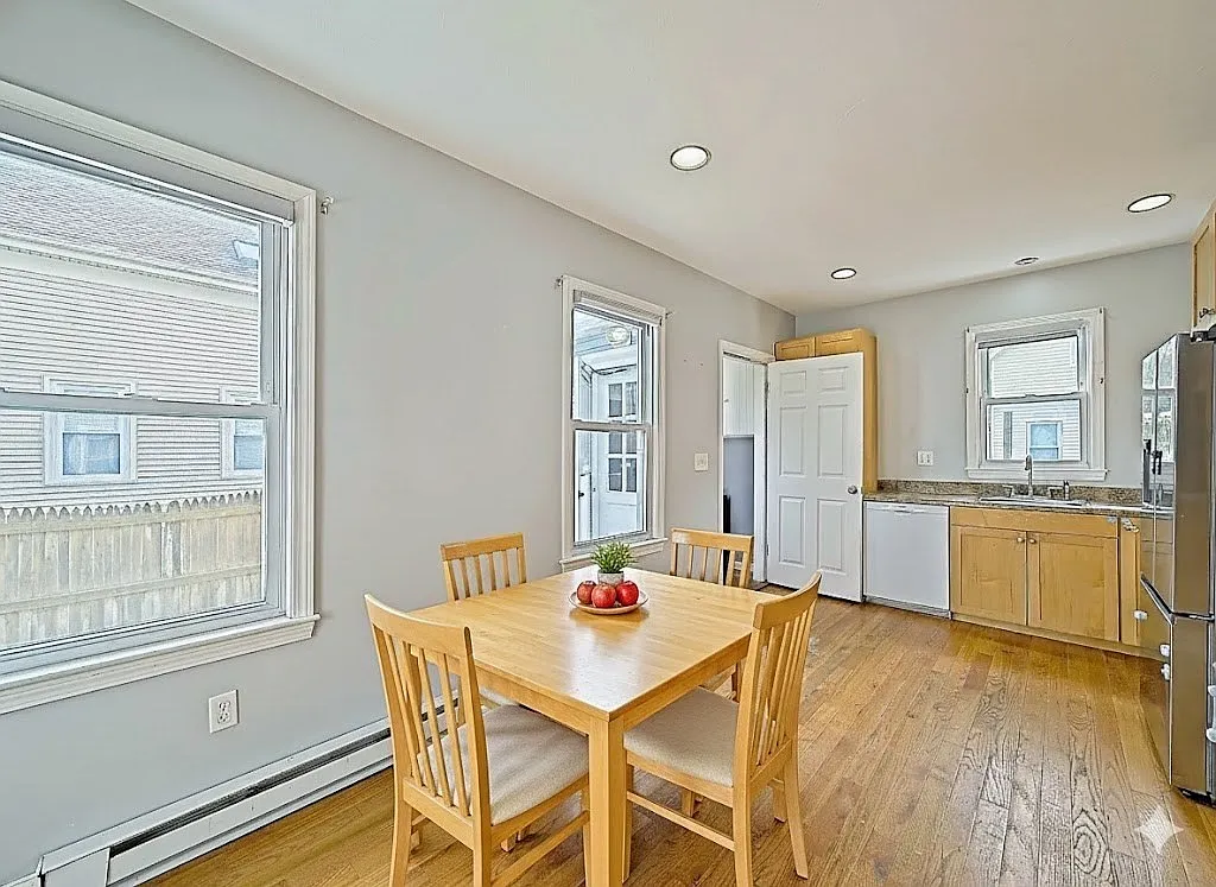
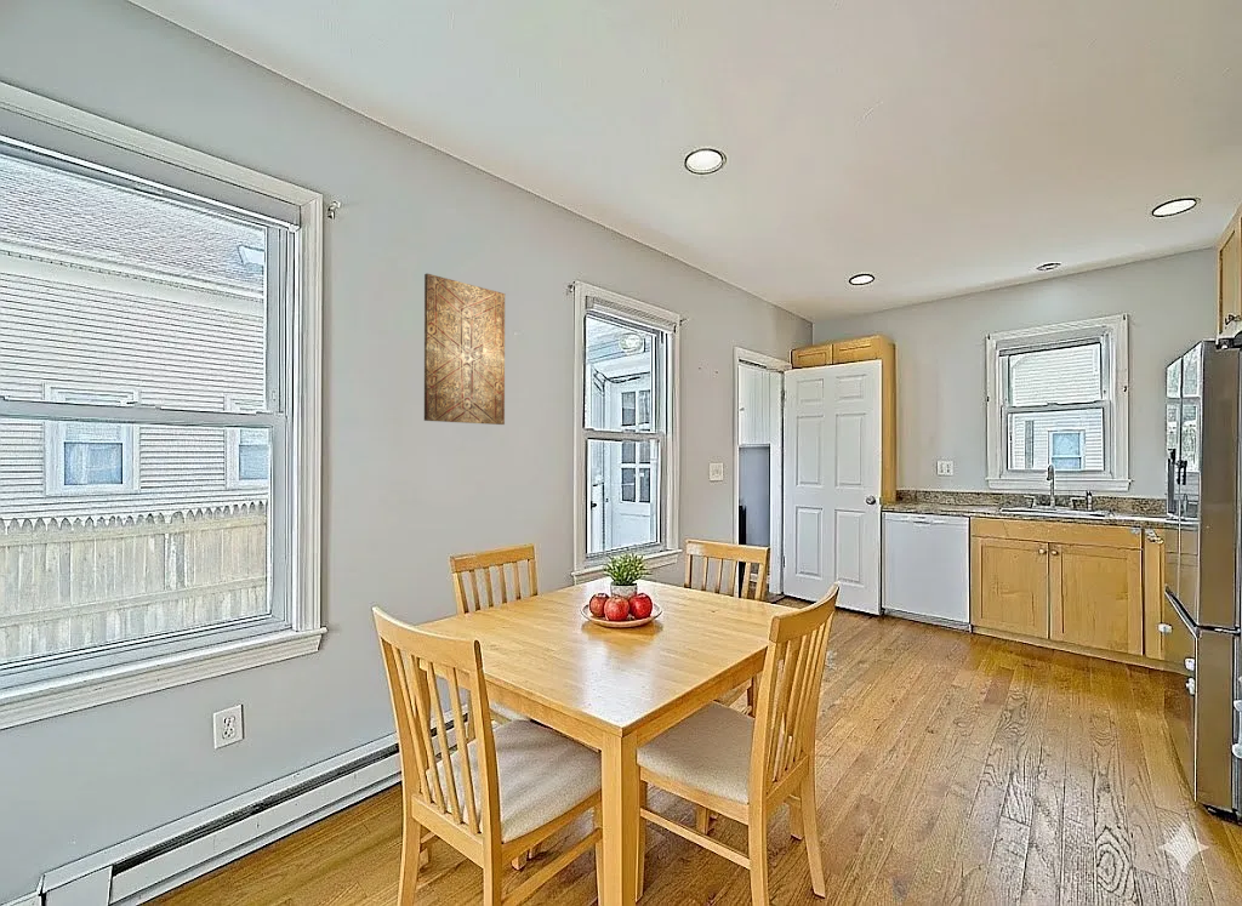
+ wall art [423,273,506,426]
